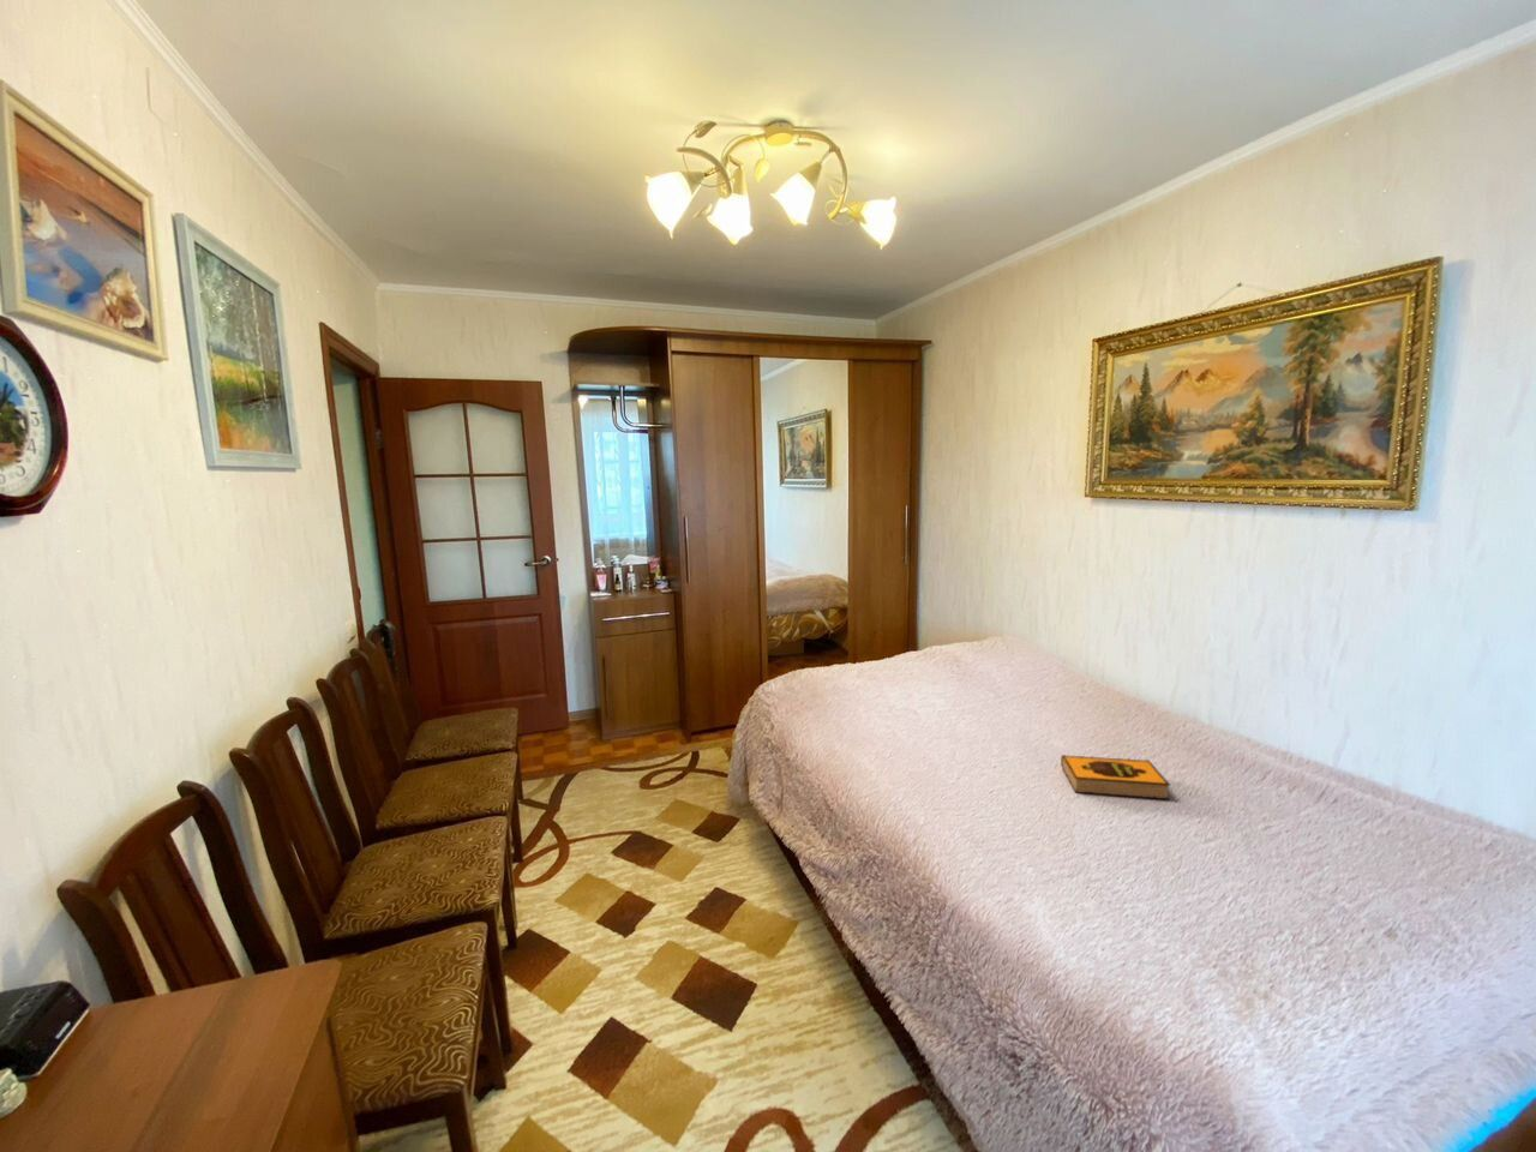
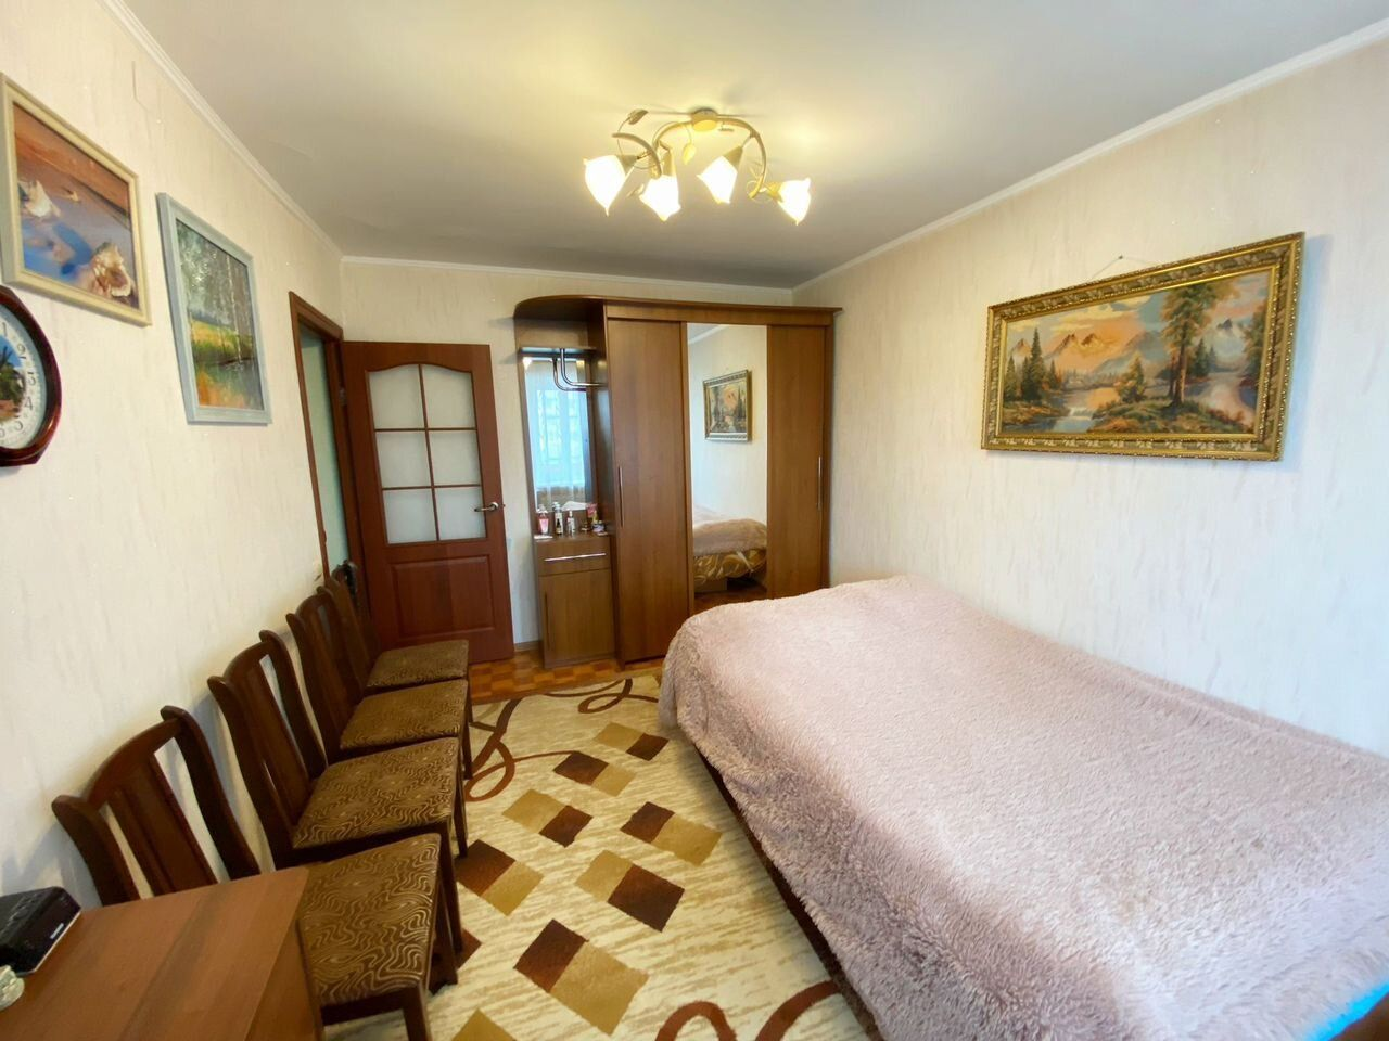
- hardback book [1059,754,1171,800]
